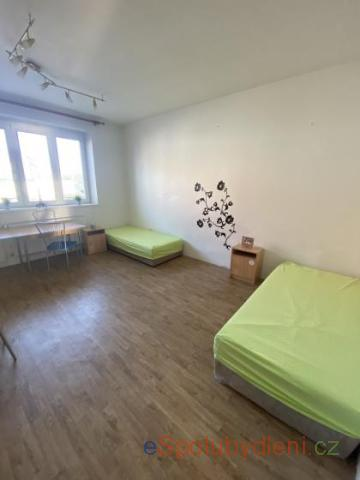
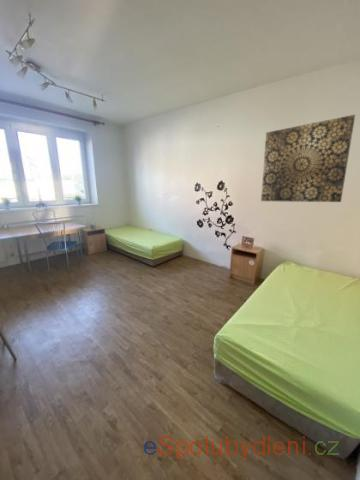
+ wall art [260,114,356,203]
